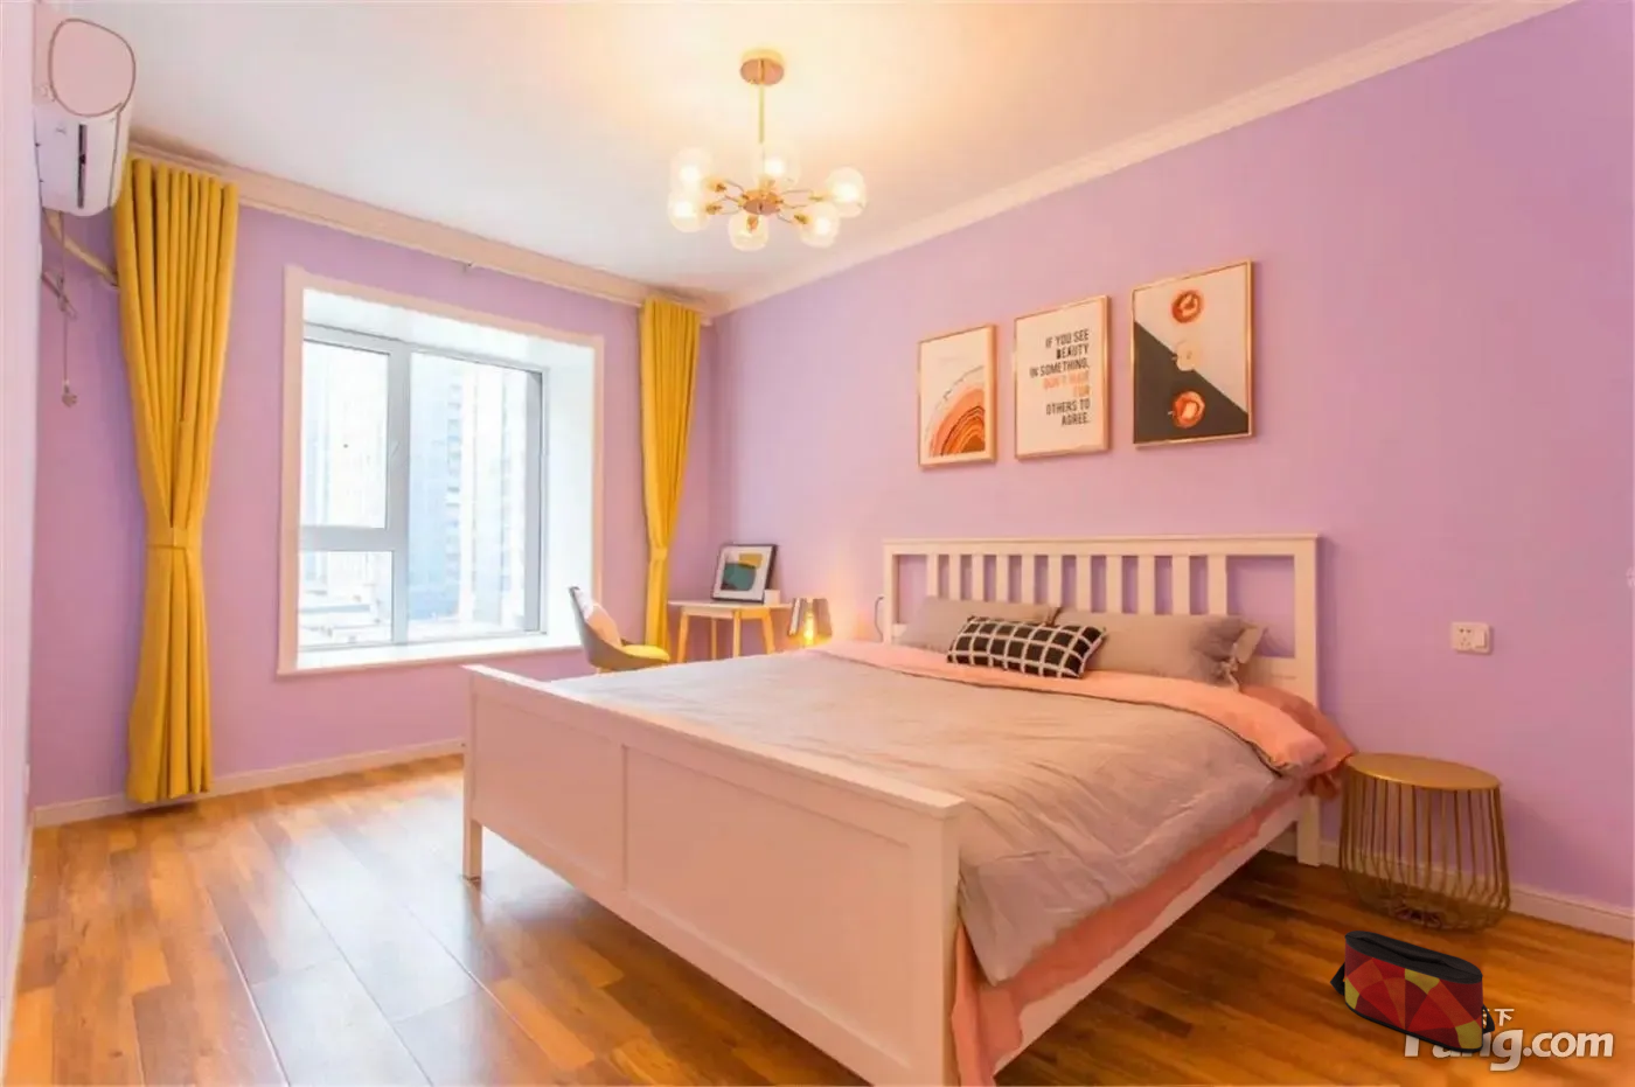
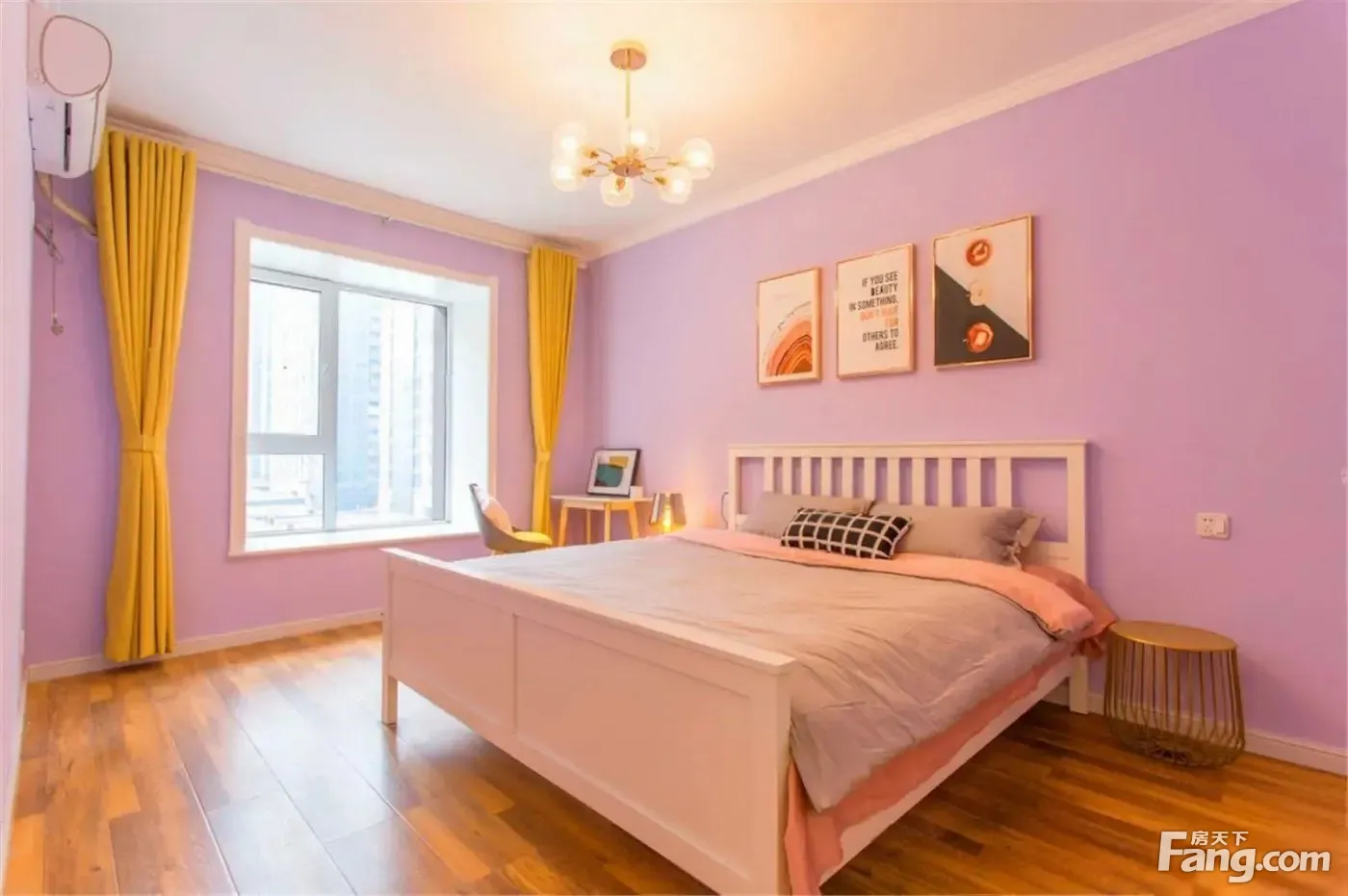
- bag [1328,929,1496,1053]
